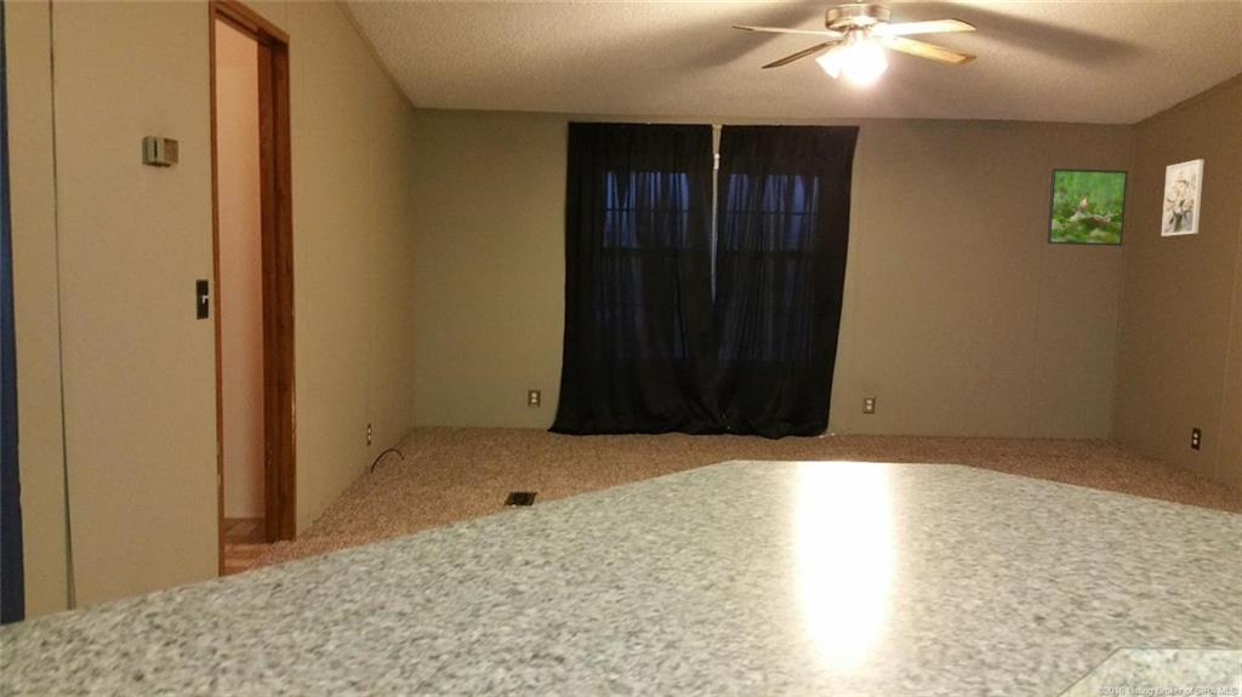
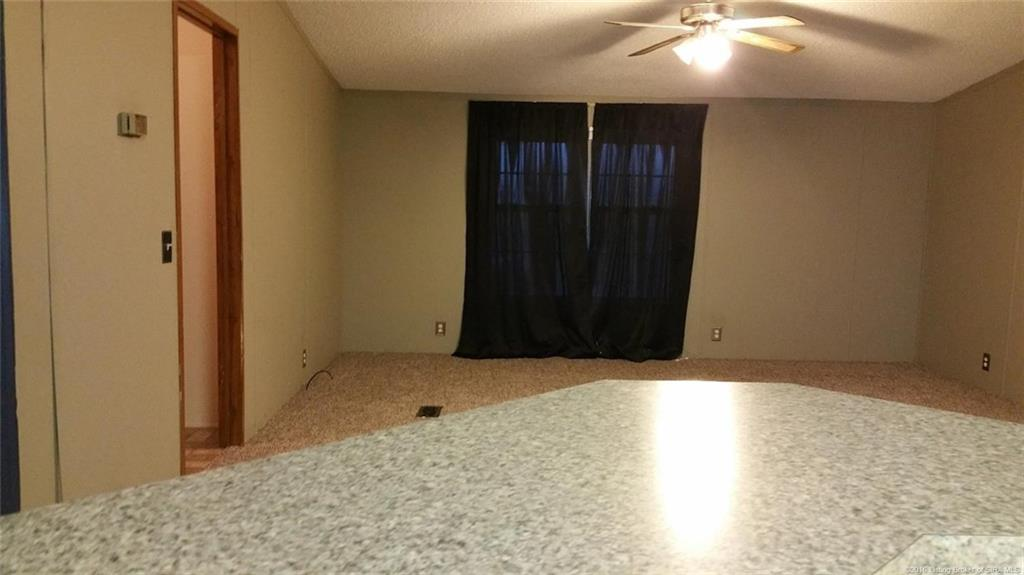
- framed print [1046,167,1129,247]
- wall art [1161,159,1204,238]
